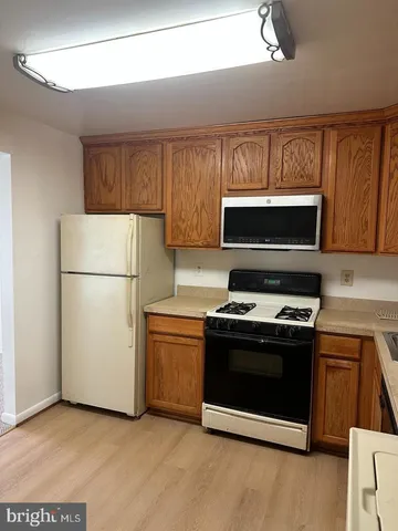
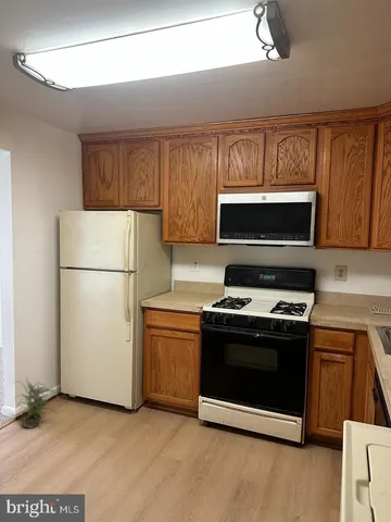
+ potted plant [12,375,59,430]
